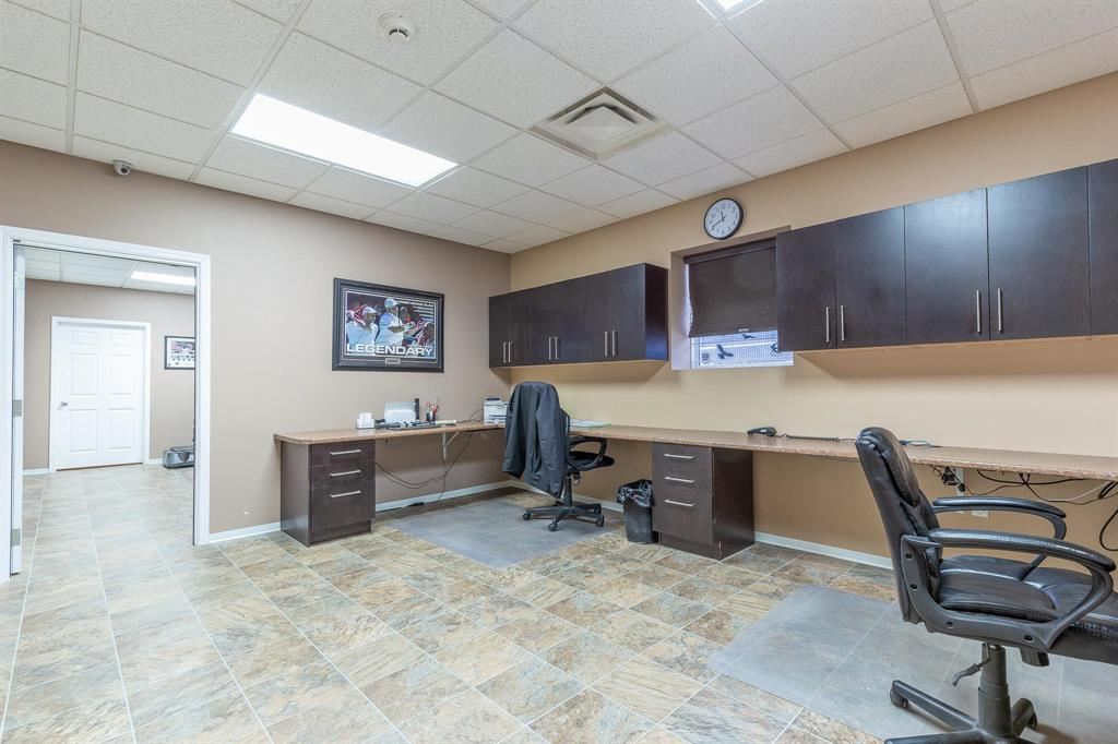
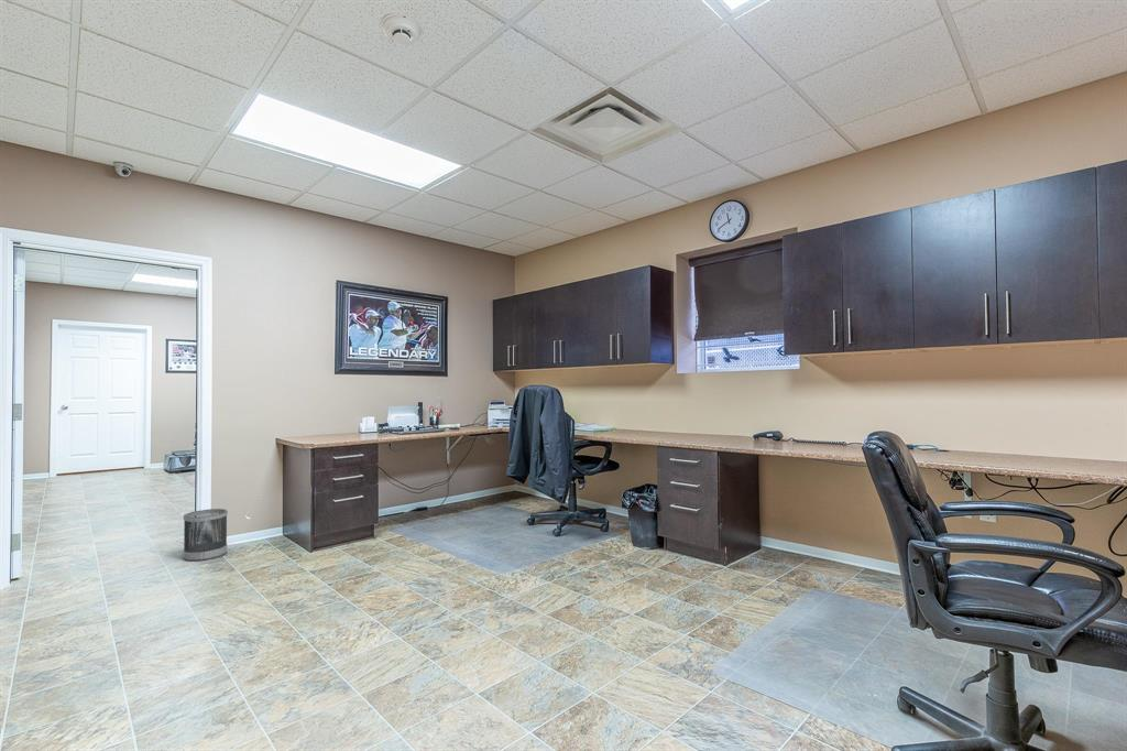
+ wastebasket [182,508,229,562]
